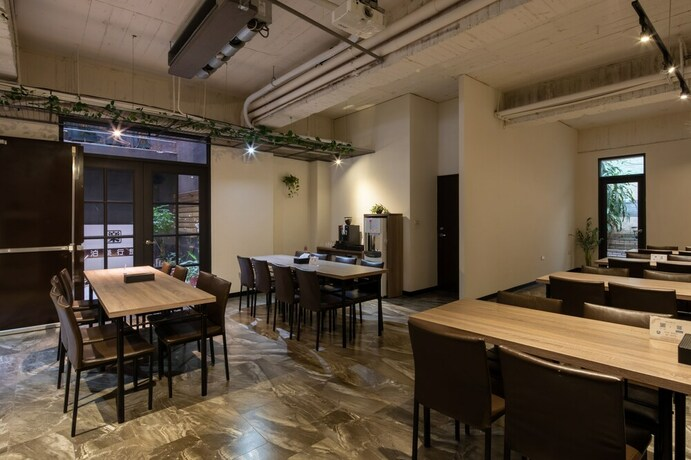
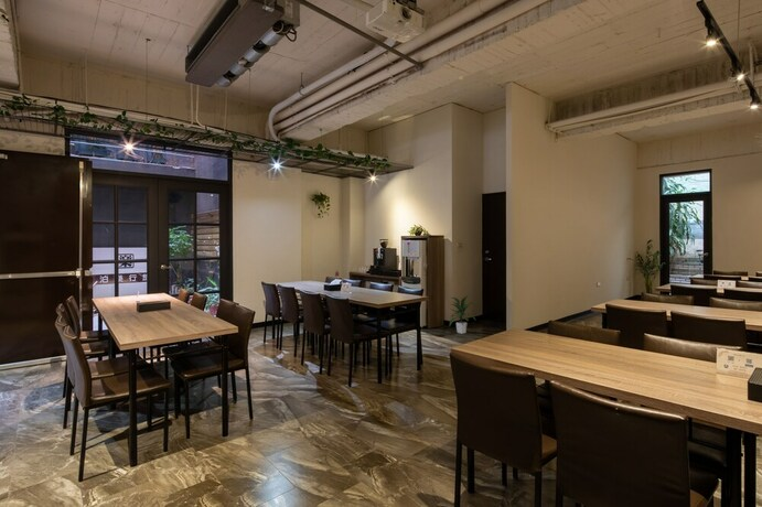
+ indoor plant [449,294,477,335]
